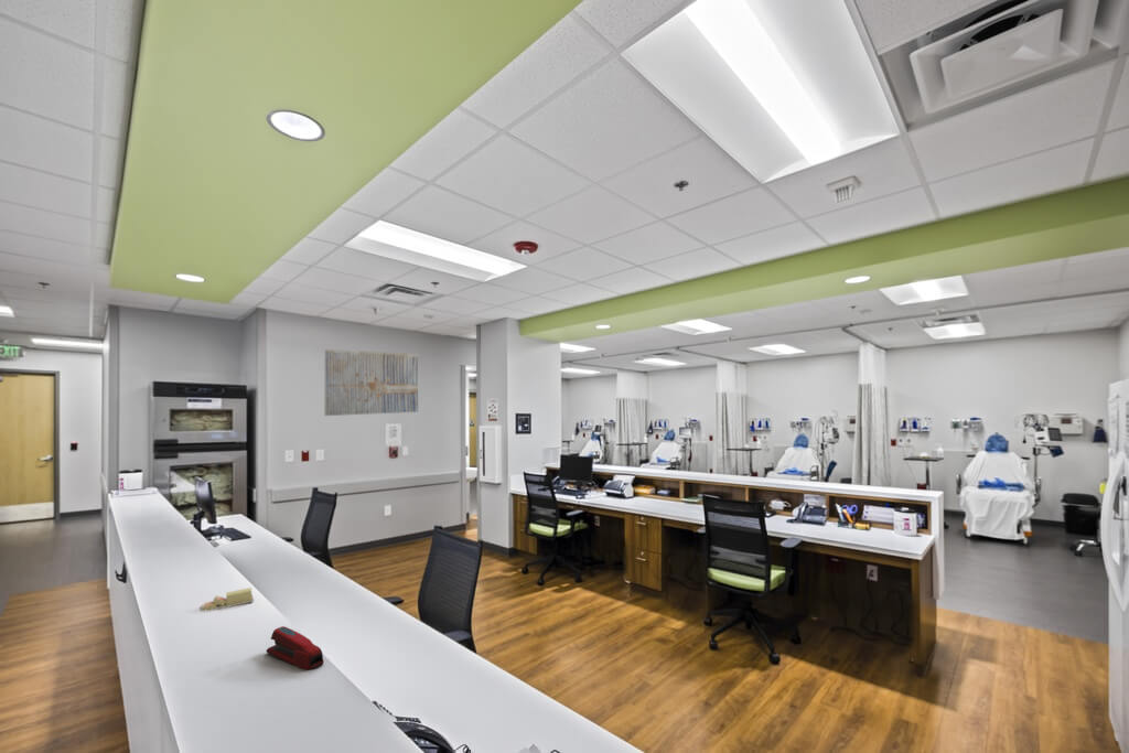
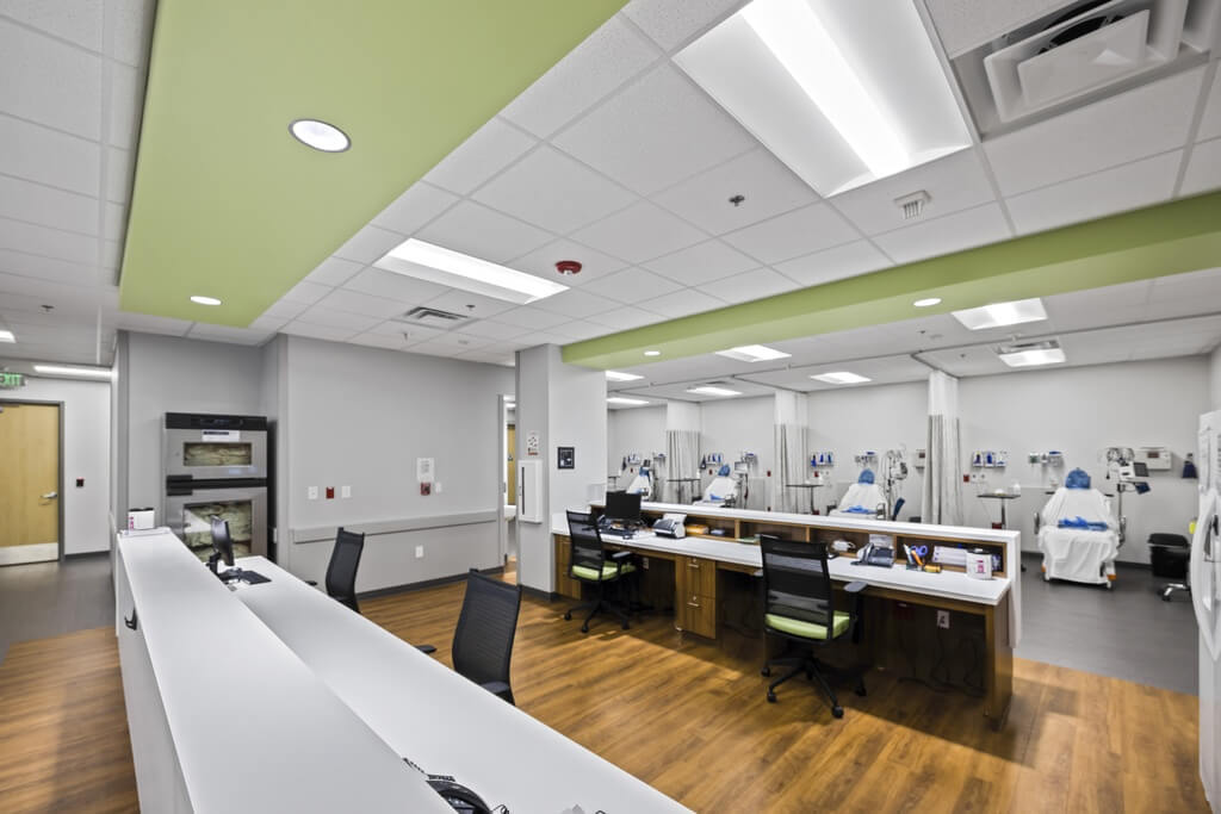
- stapler [266,625,325,671]
- sticky notes [200,587,255,613]
- wall art [324,348,419,417]
